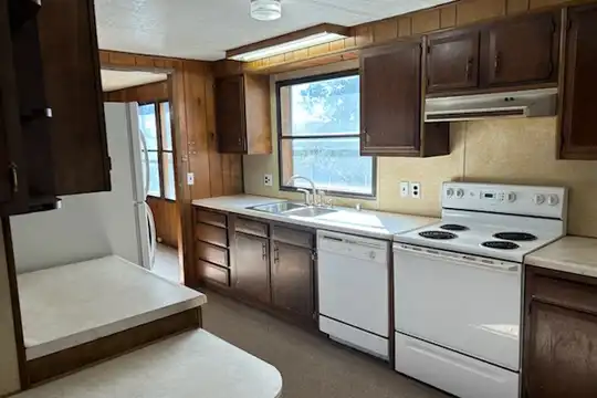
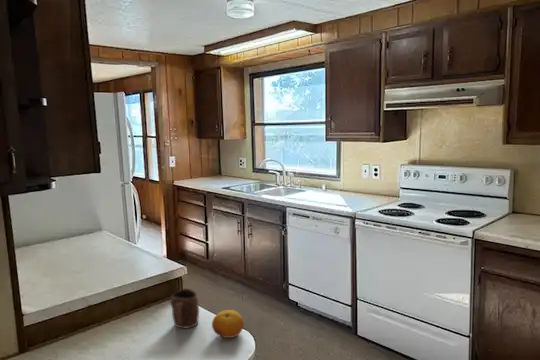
+ fruit [211,309,245,339]
+ mug [169,287,200,330]
